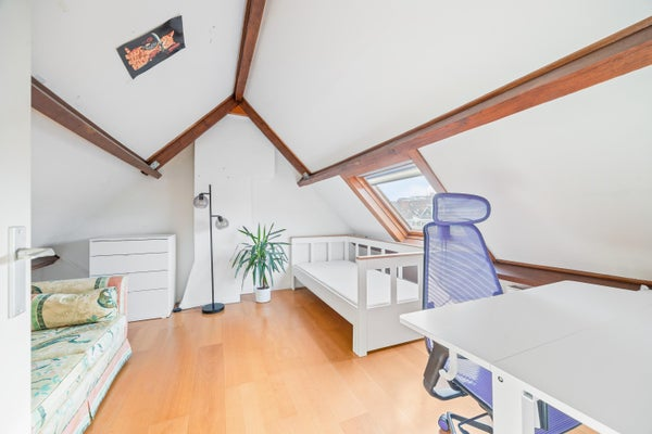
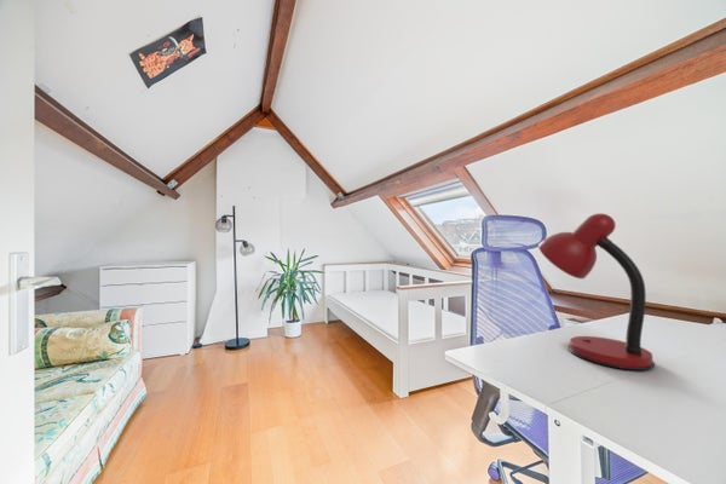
+ desk lamp [537,213,656,371]
